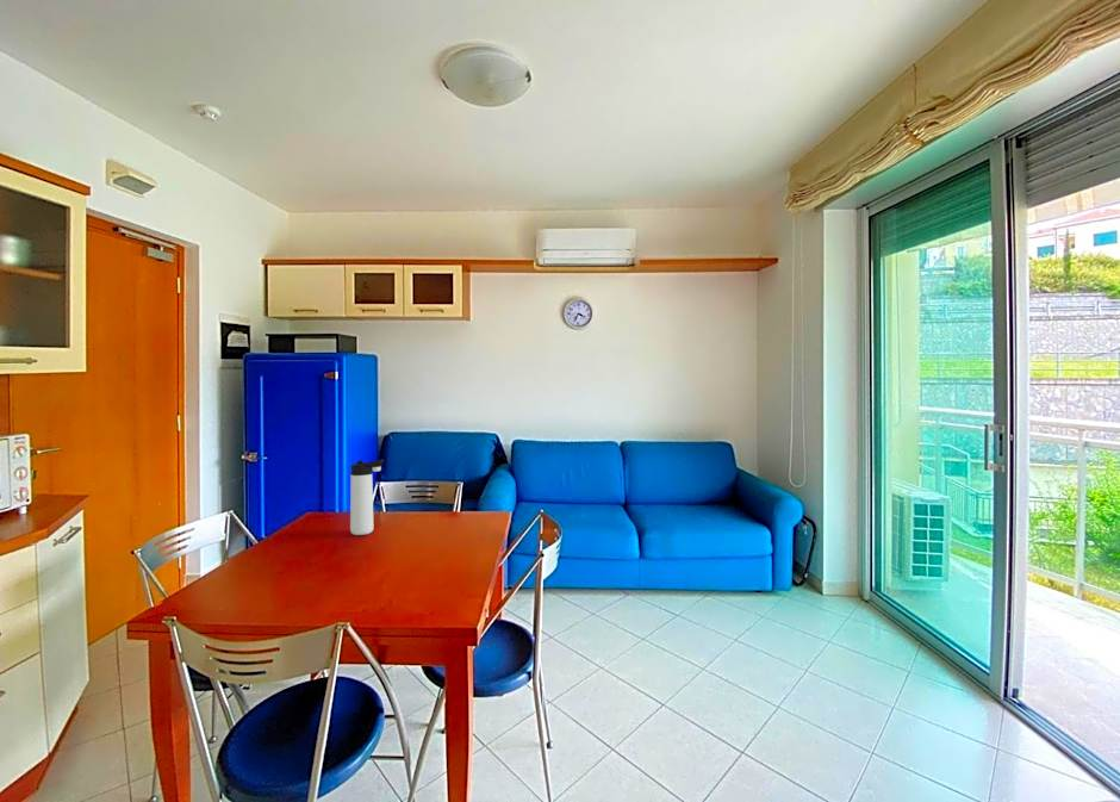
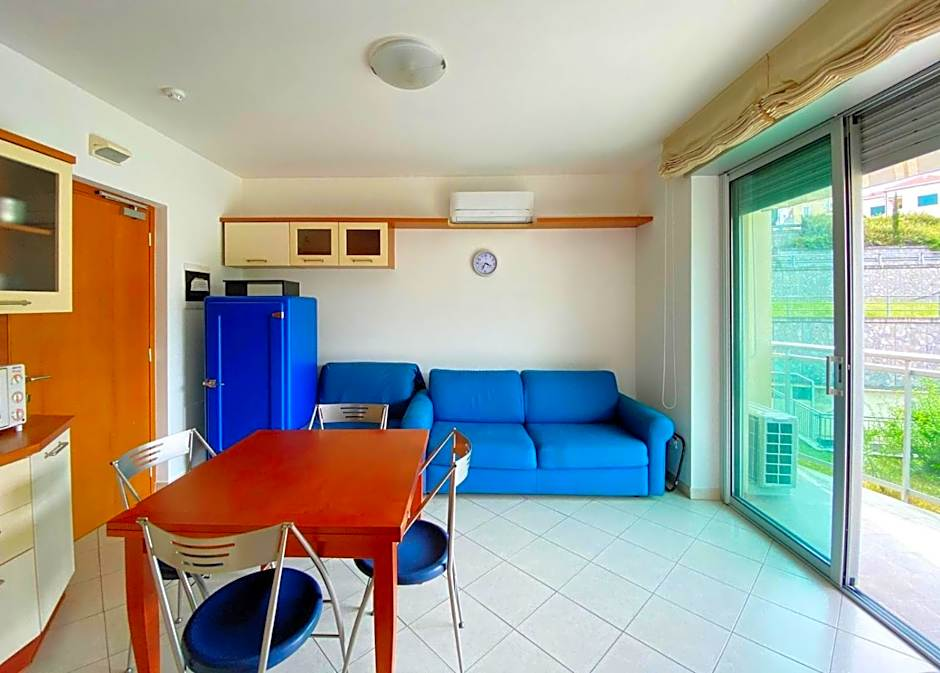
- thermos bottle [349,459,385,536]
